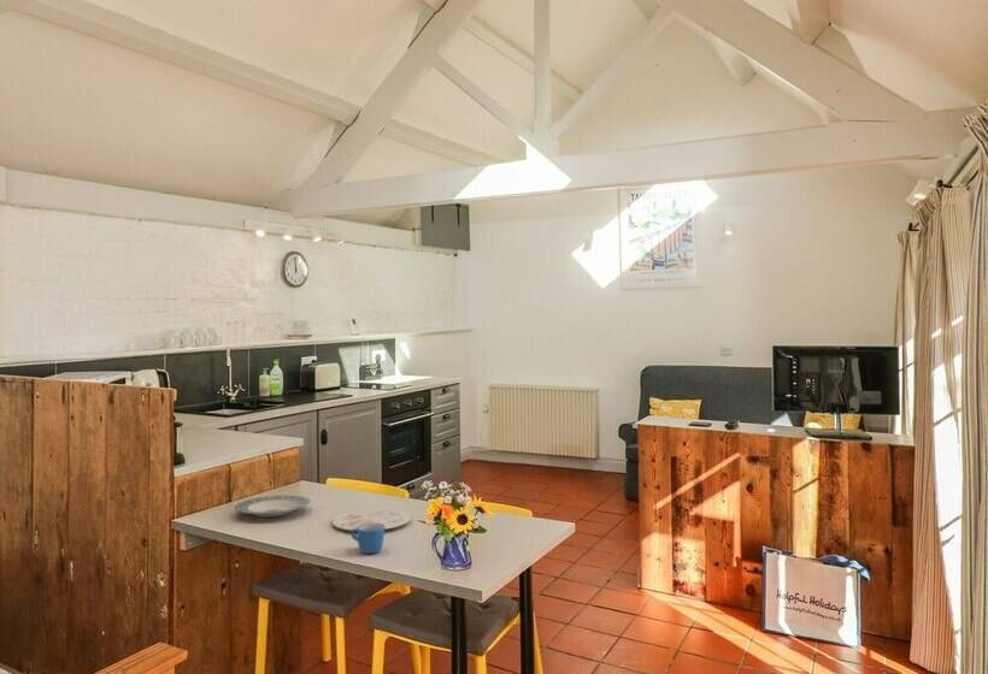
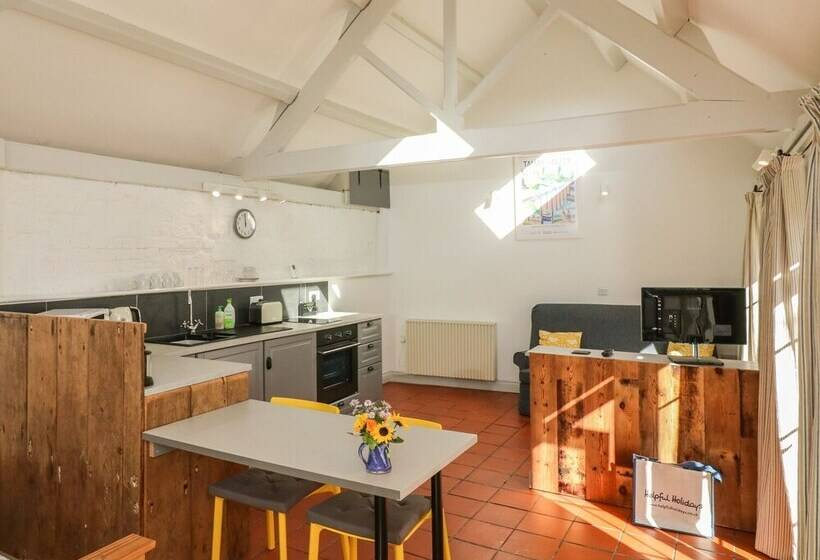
- plate [234,495,311,519]
- mug [349,524,387,555]
- plate [331,508,412,531]
